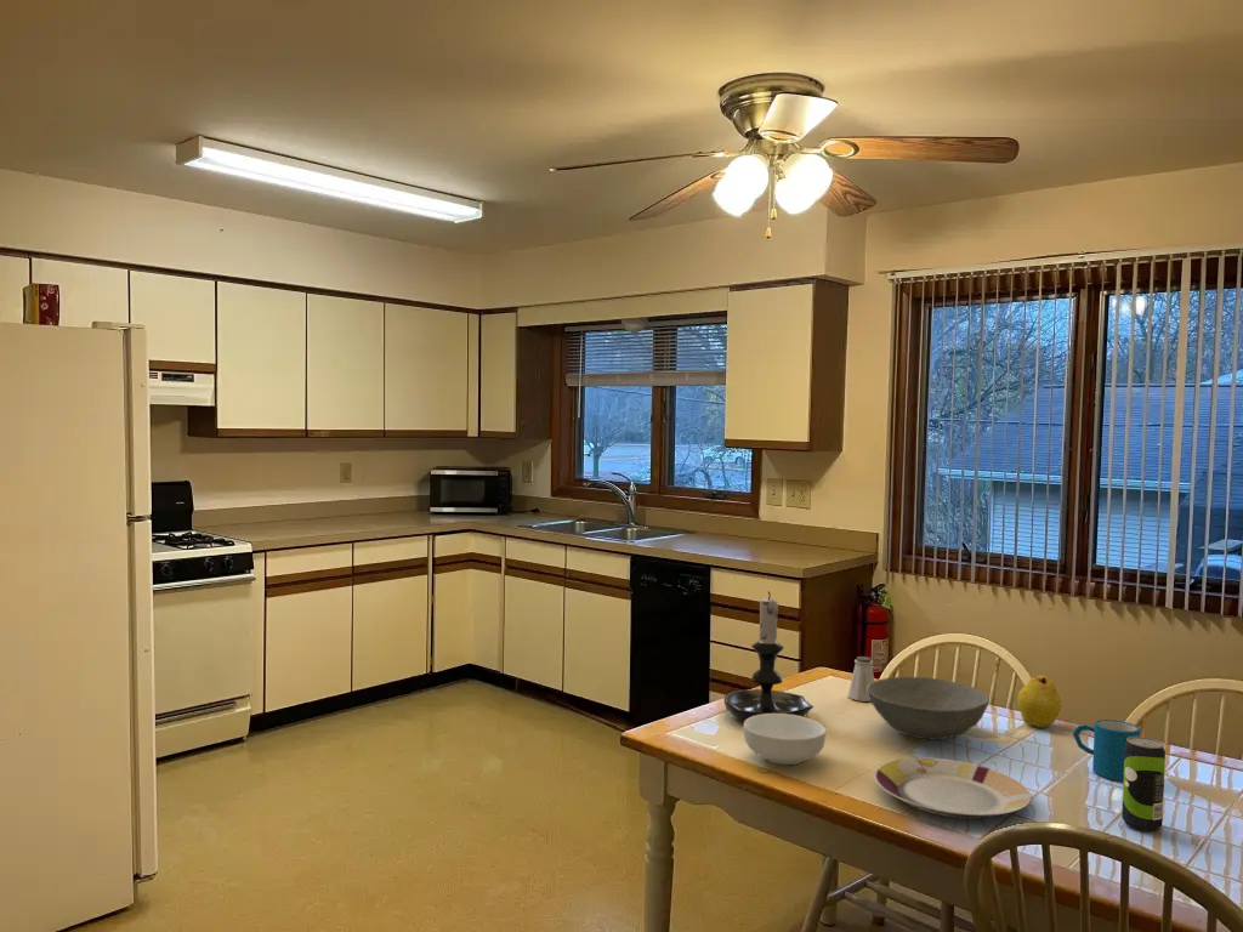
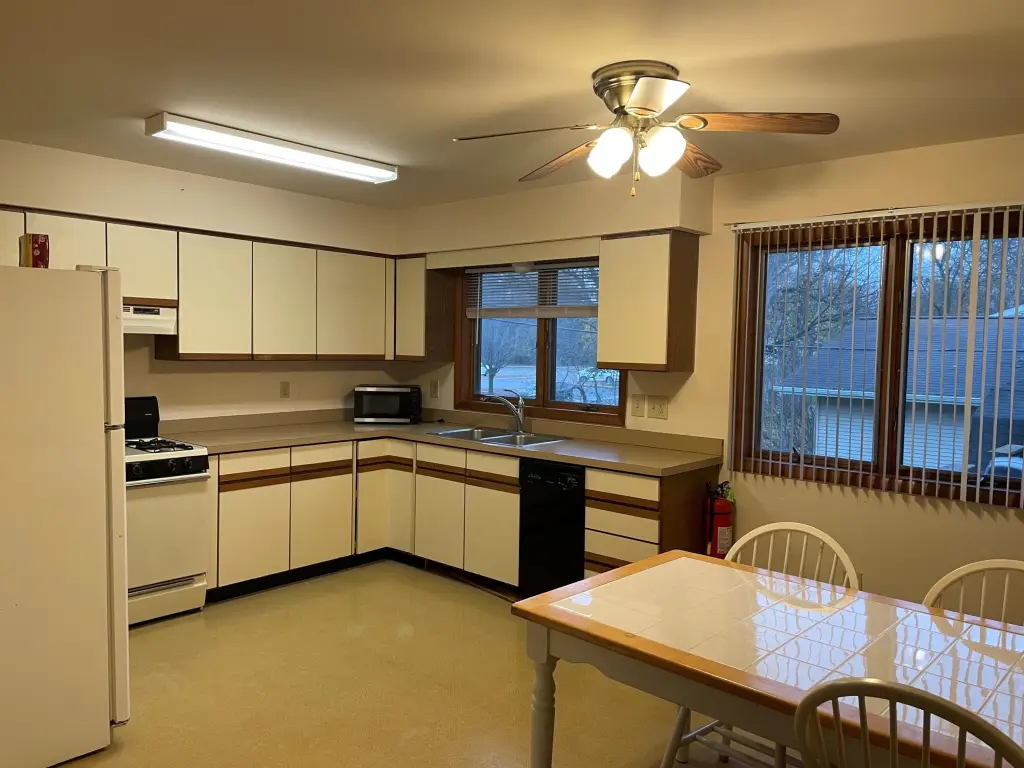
- fruit [1016,675,1062,728]
- saltshaker [847,655,875,703]
- bowl [867,676,991,740]
- beverage can [1120,735,1167,832]
- cereal bowl [743,714,827,766]
- candle holder [723,590,815,721]
- plate [873,757,1032,820]
- mug [1072,718,1141,782]
